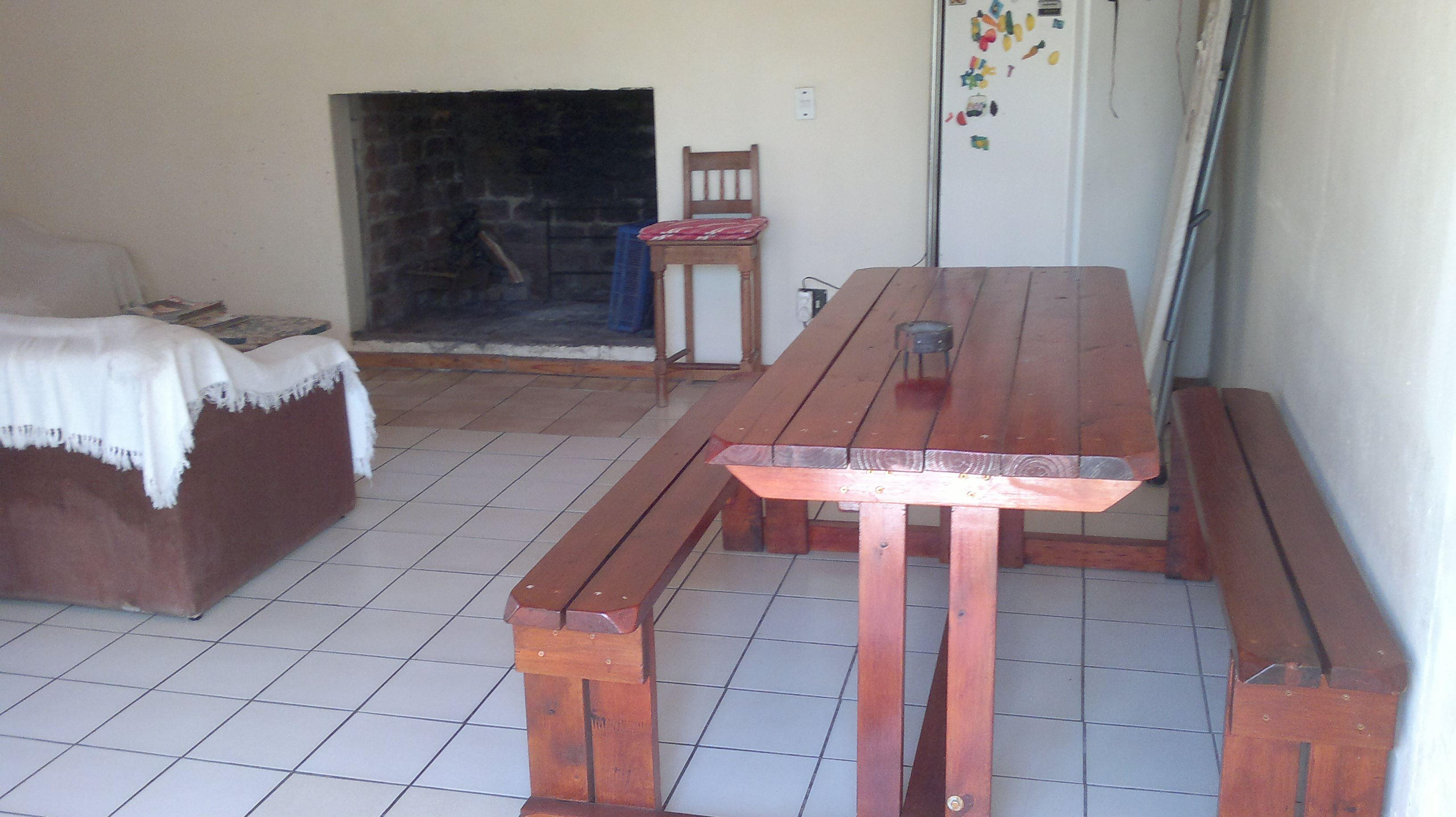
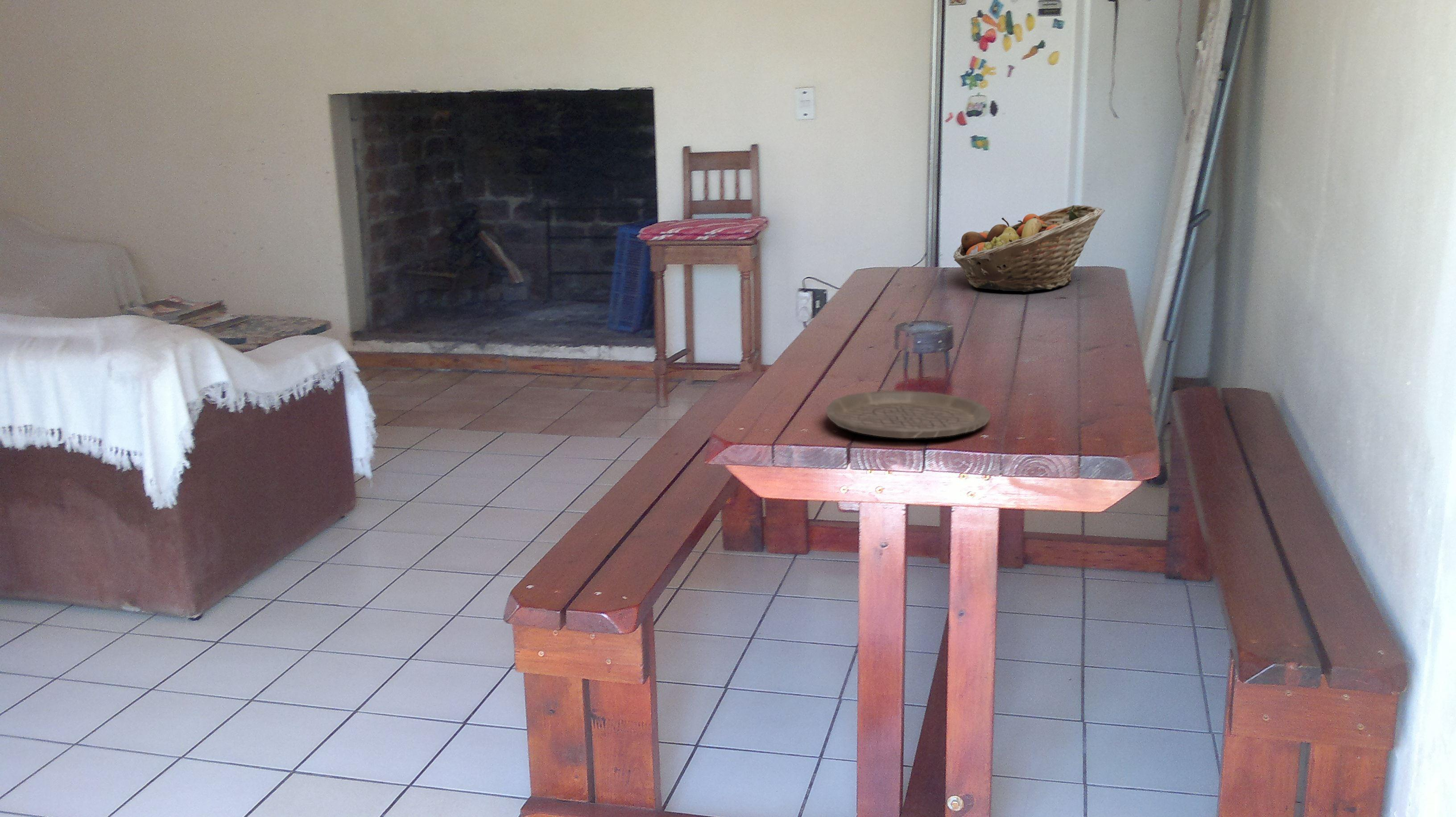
+ fruit basket [953,205,1105,292]
+ plate [825,390,991,439]
